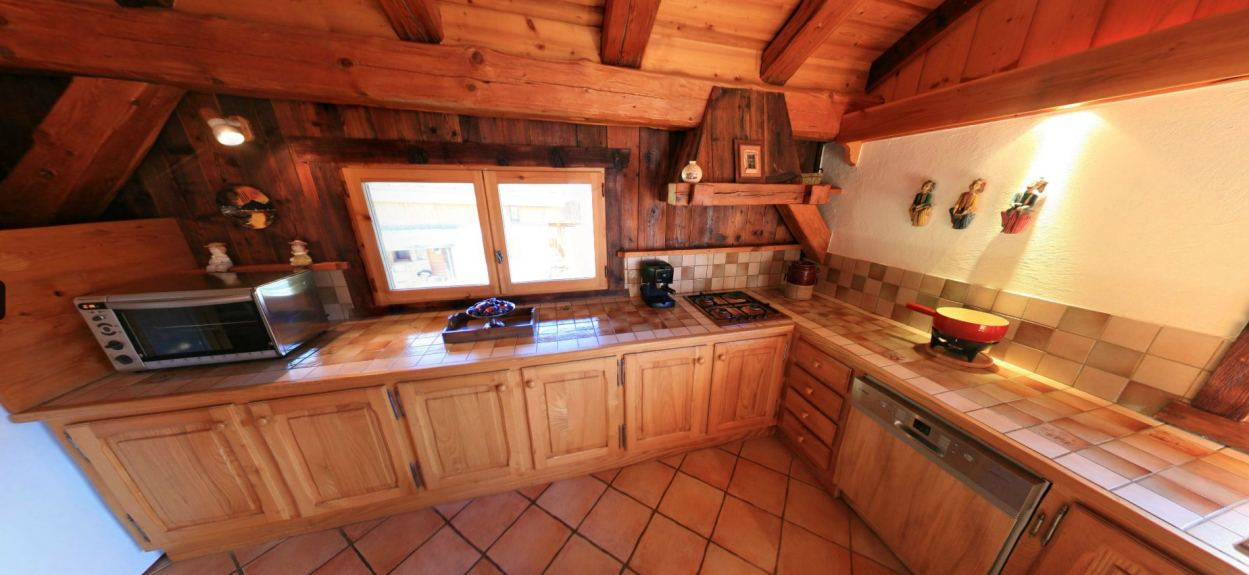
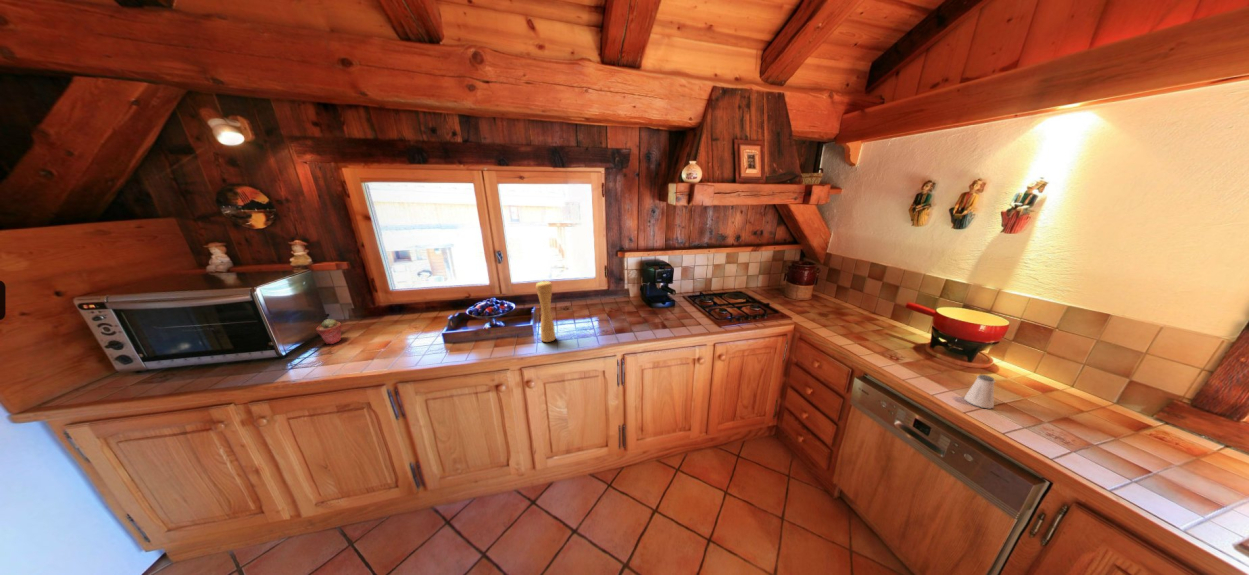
+ potted succulent [315,318,343,345]
+ saltshaker [963,374,996,409]
+ pepper mill [535,280,557,343]
